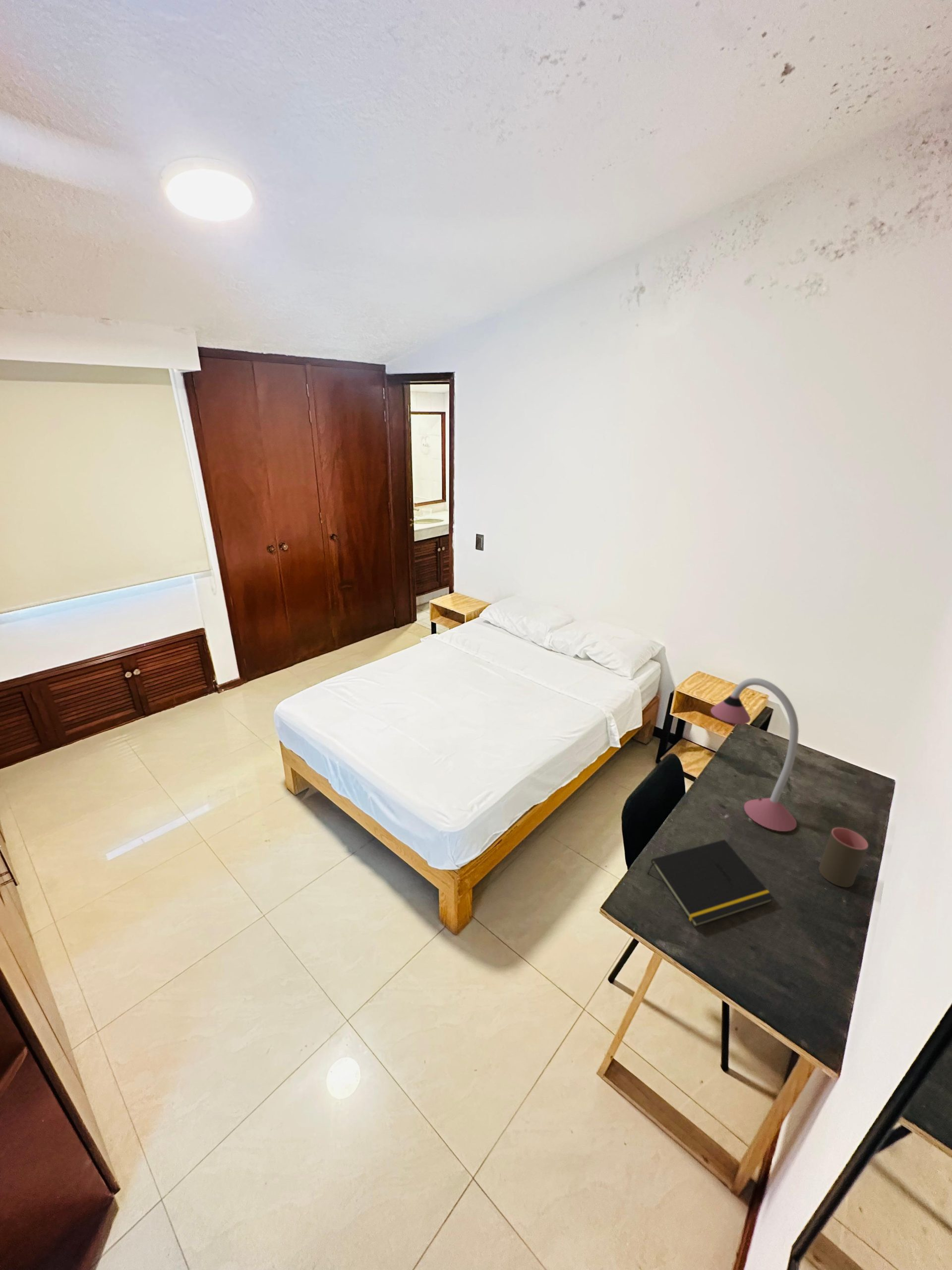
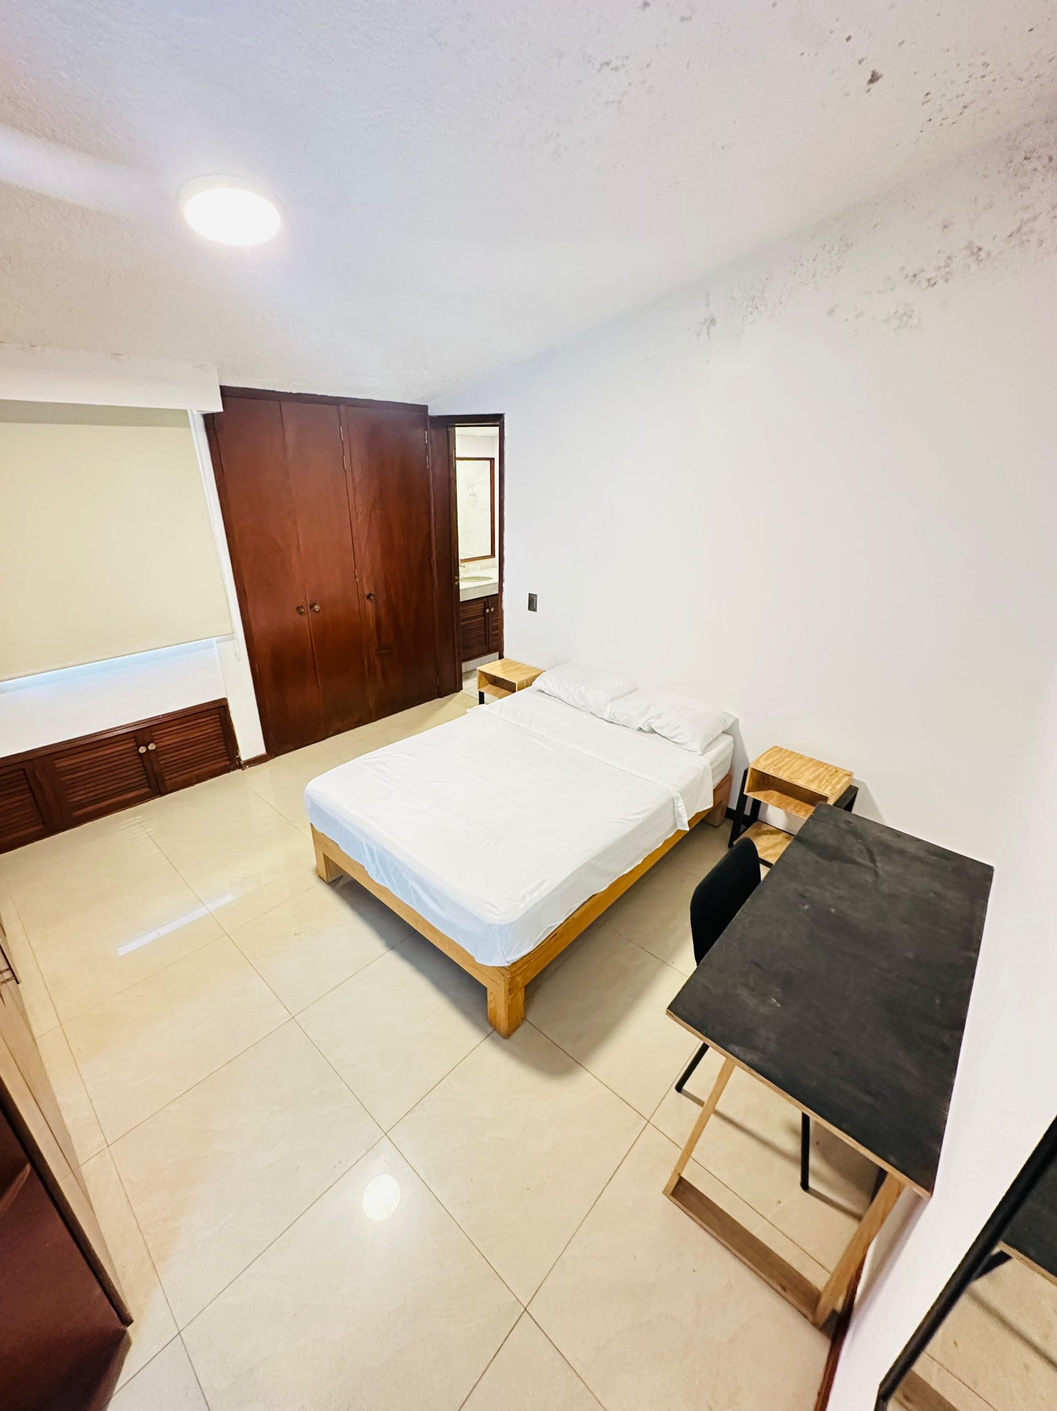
- cup [818,827,869,888]
- notepad [647,839,774,928]
- desk lamp [710,678,799,832]
